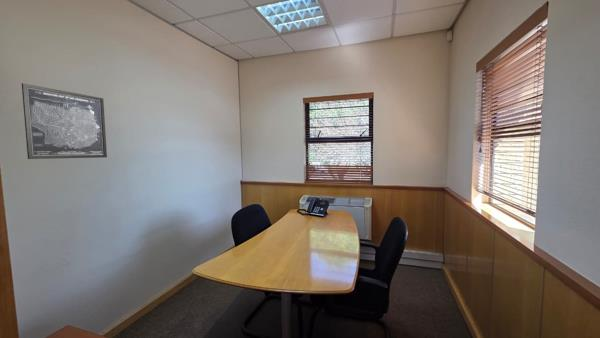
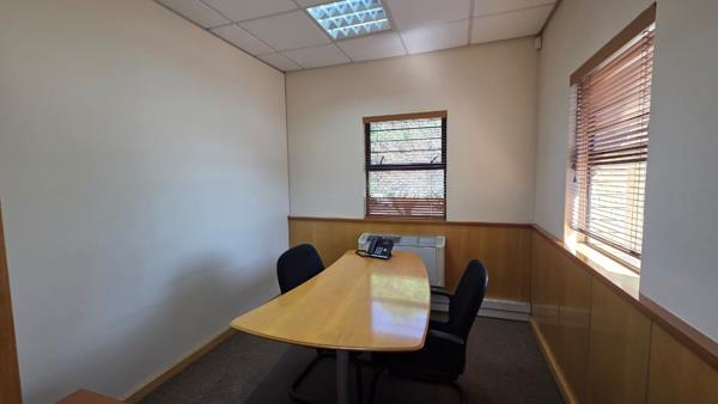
- wall art [21,82,108,160]
